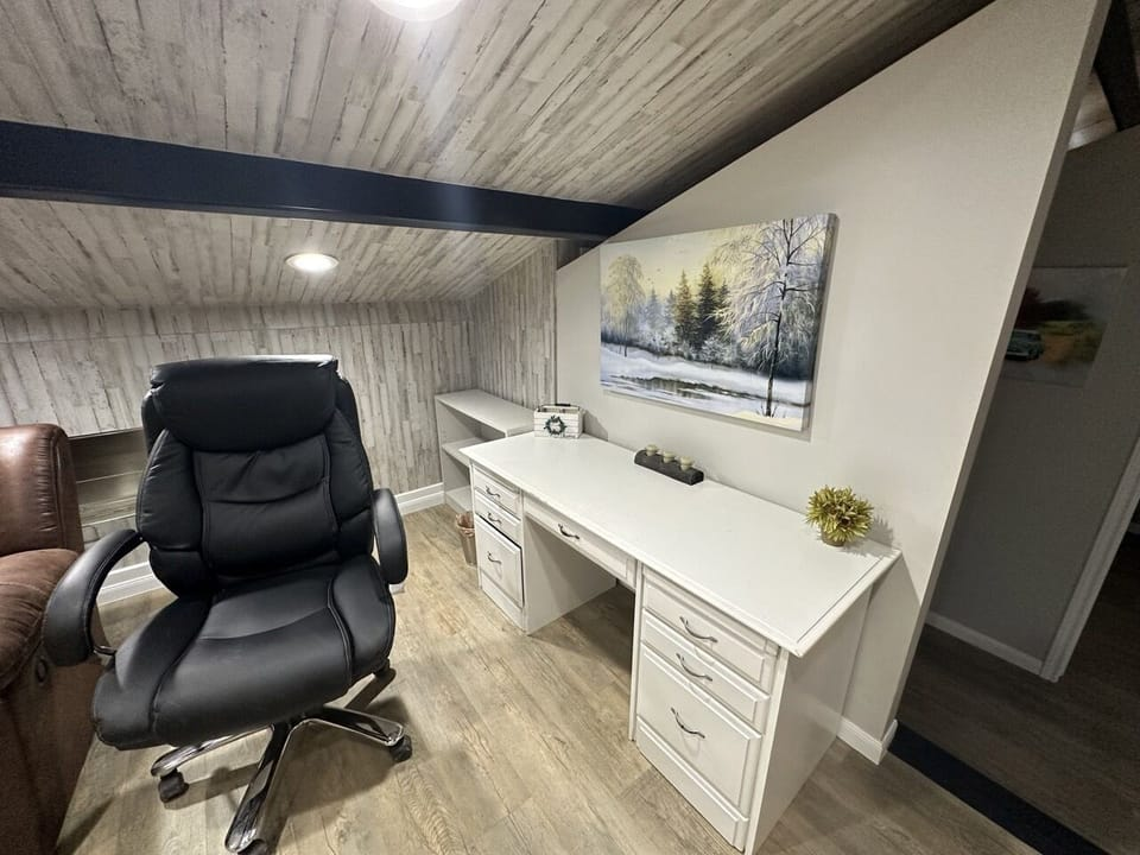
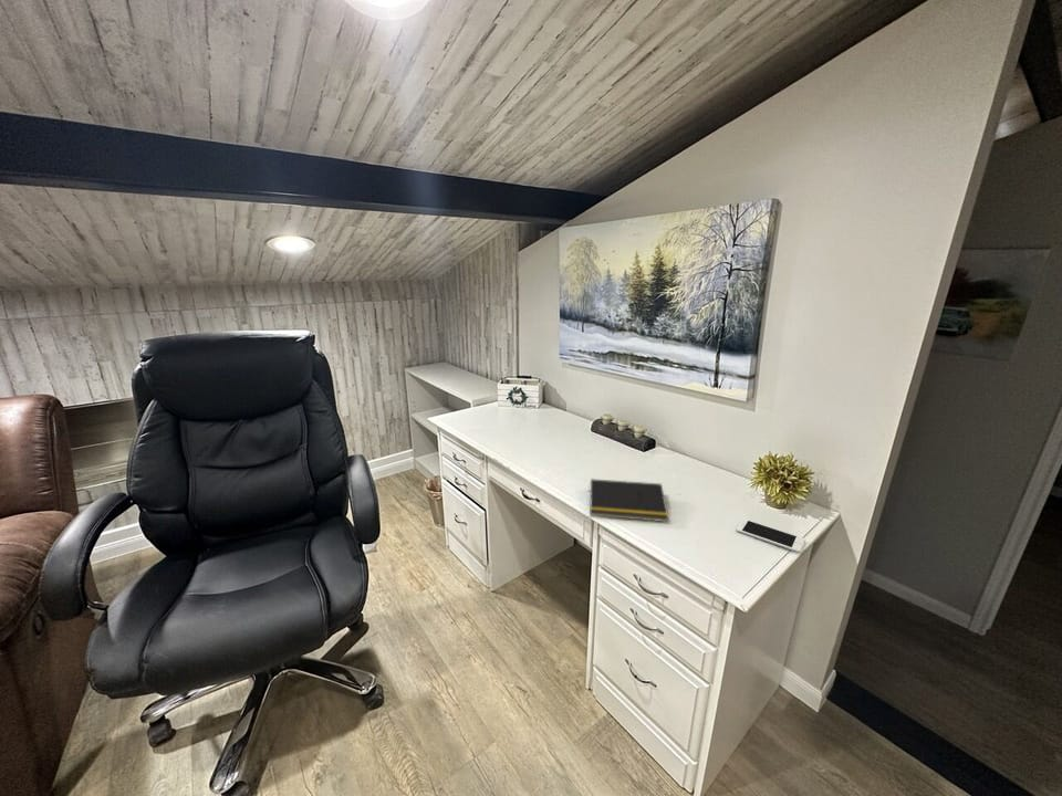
+ cell phone [736,517,806,554]
+ notepad [587,478,669,523]
